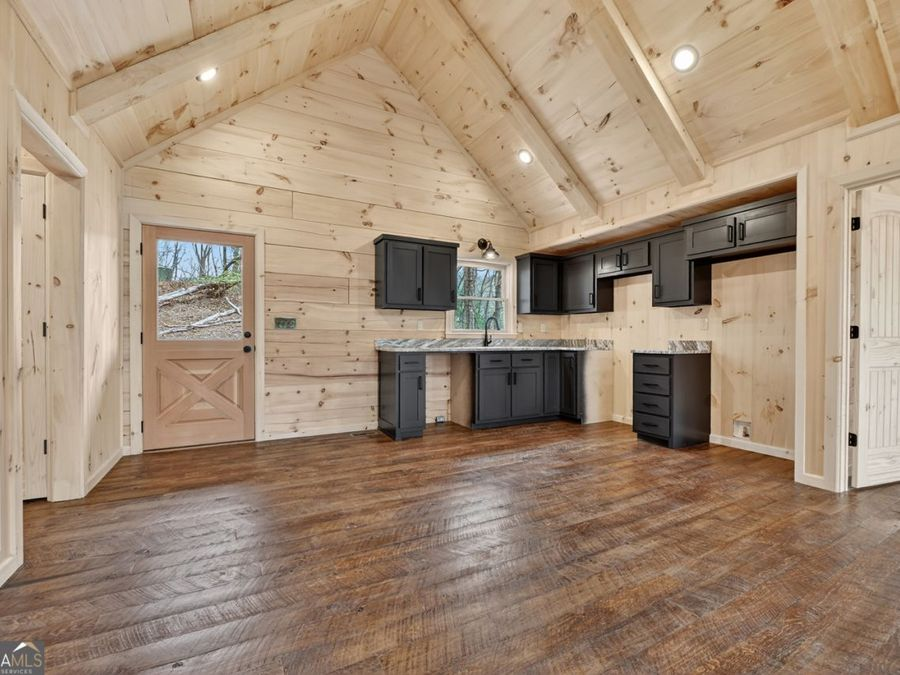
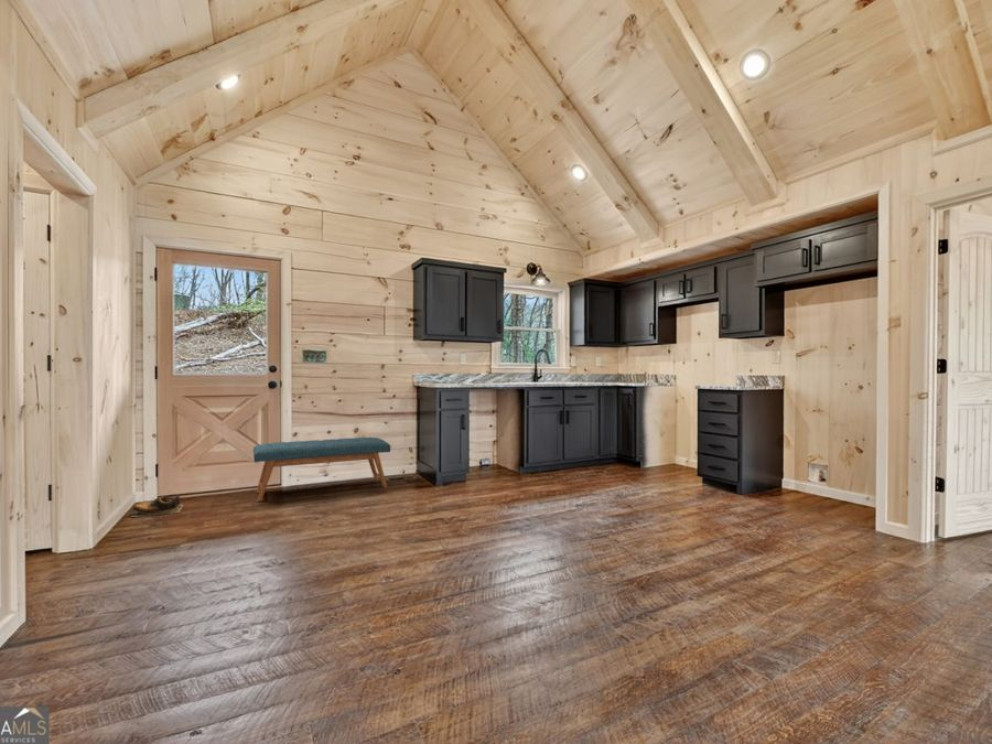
+ bench [252,436,391,503]
+ shoes [130,494,184,518]
